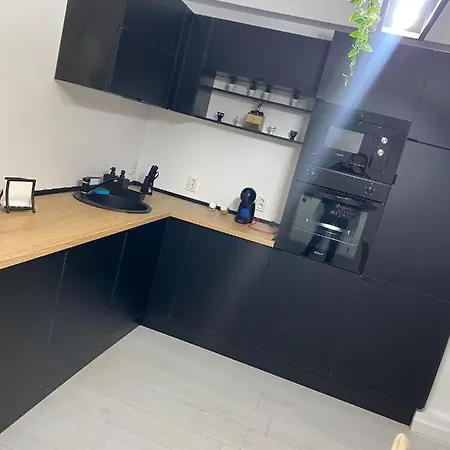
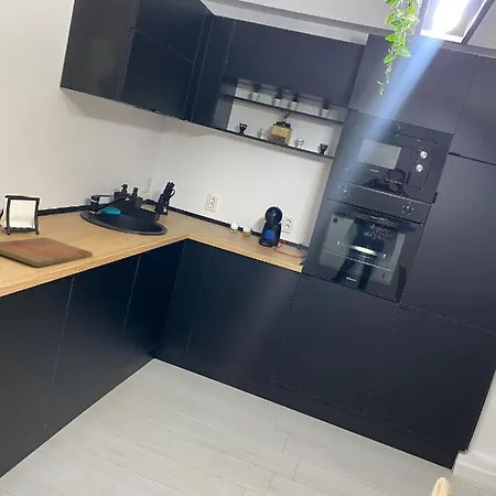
+ cutting board [0,237,94,268]
